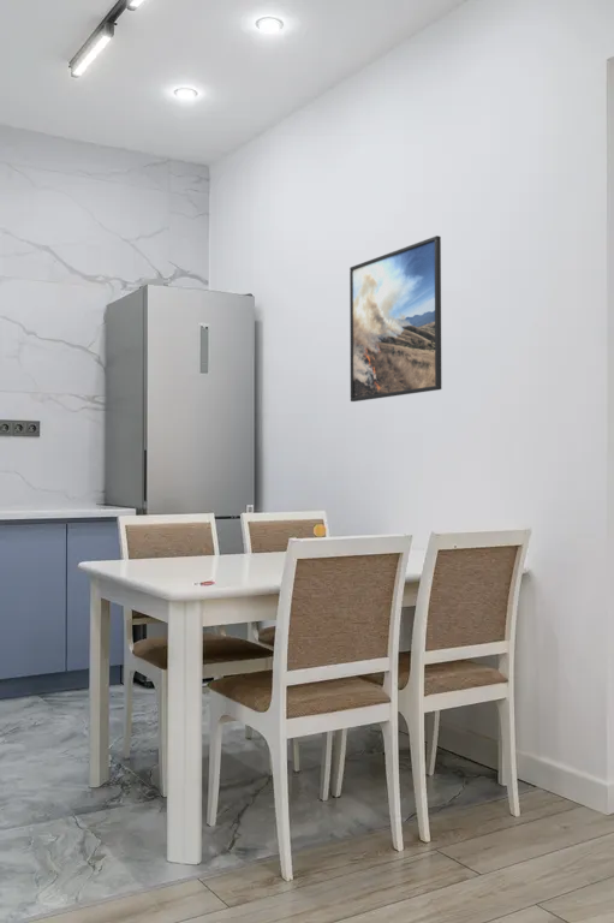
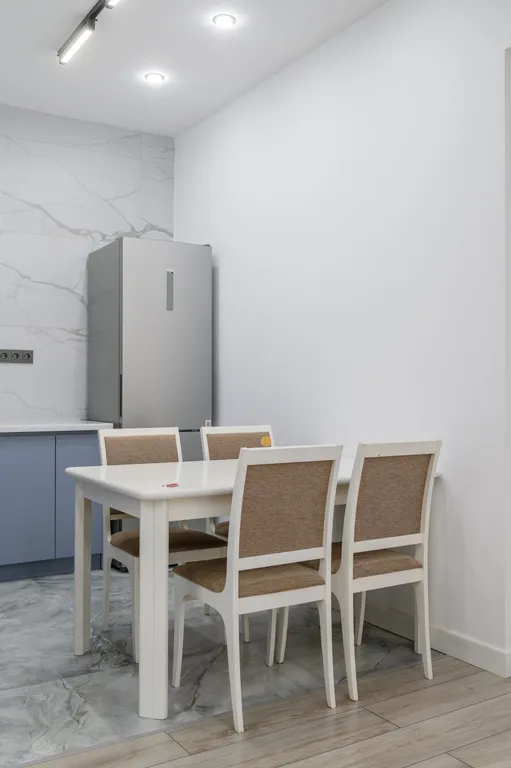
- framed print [348,234,442,403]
